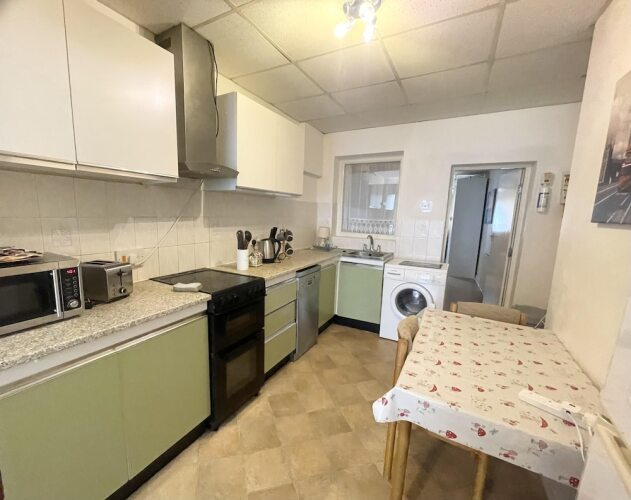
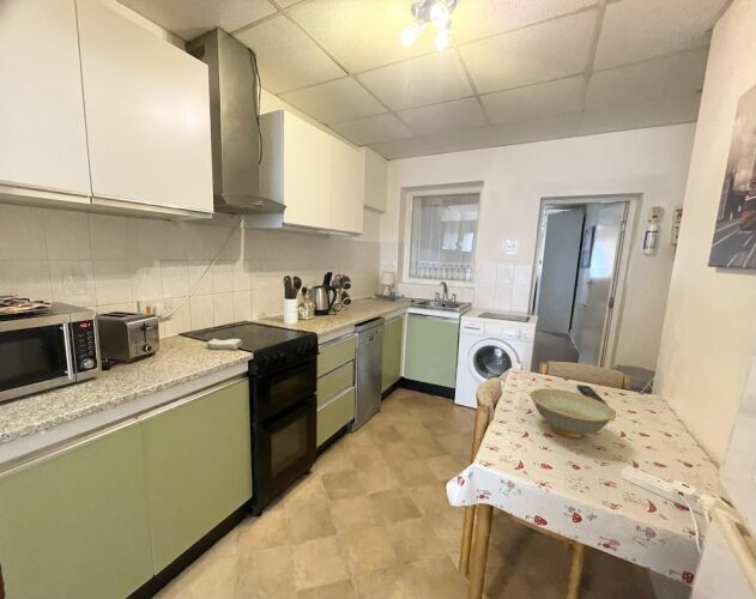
+ dish [530,387,617,440]
+ remote control [576,383,610,406]
